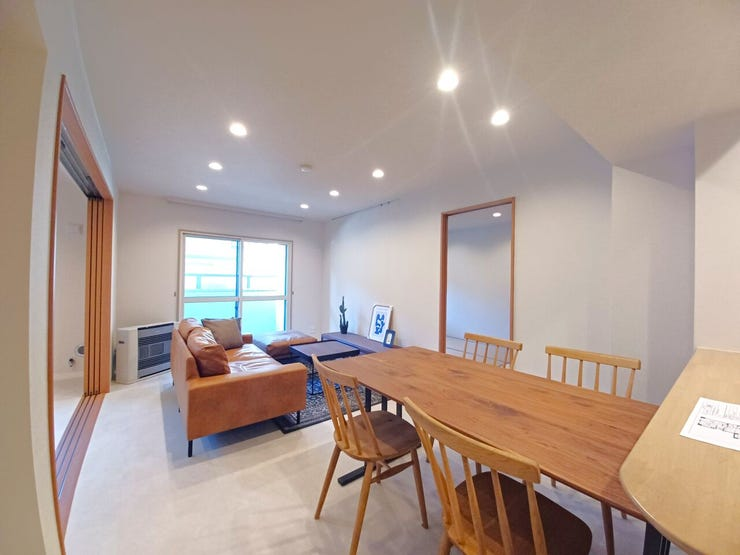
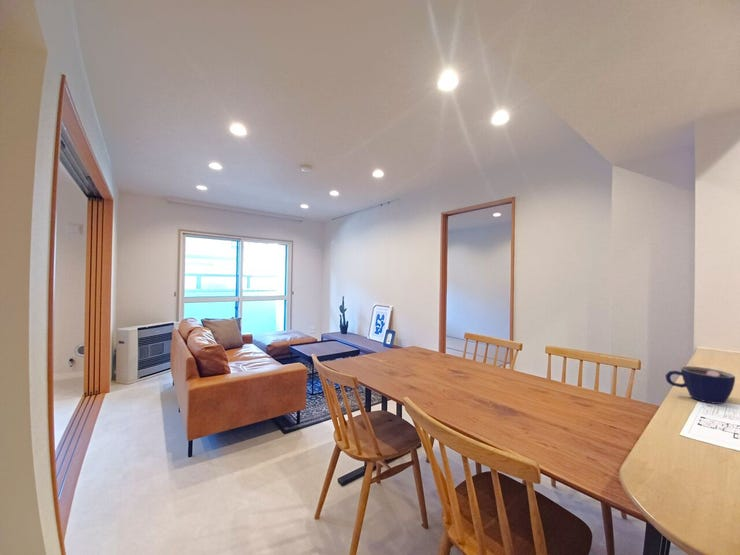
+ cup [664,365,736,405]
